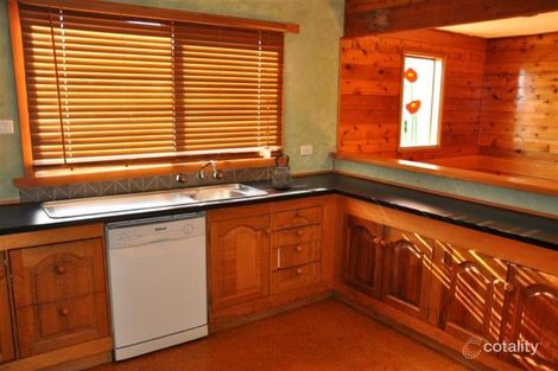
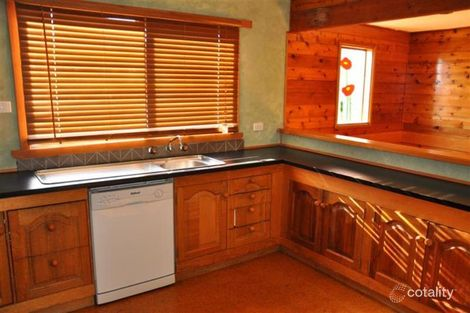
- kettle [270,154,293,191]
